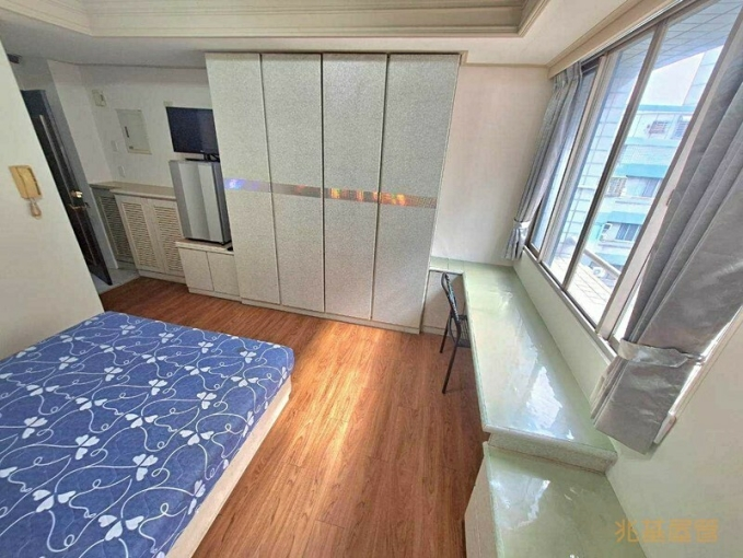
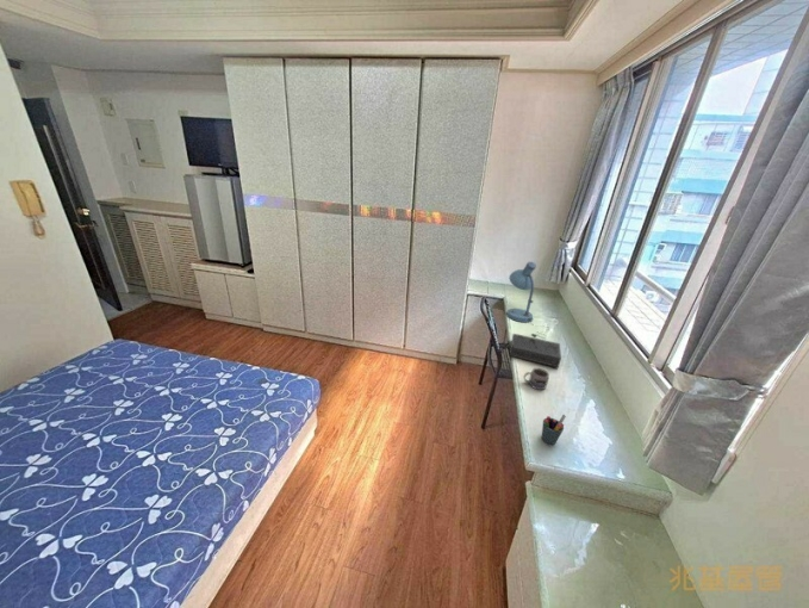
+ pen holder [541,414,567,446]
+ mug [523,367,550,391]
+ desk lamp [505,261,550,339]
+ book [508,333,562,368]
